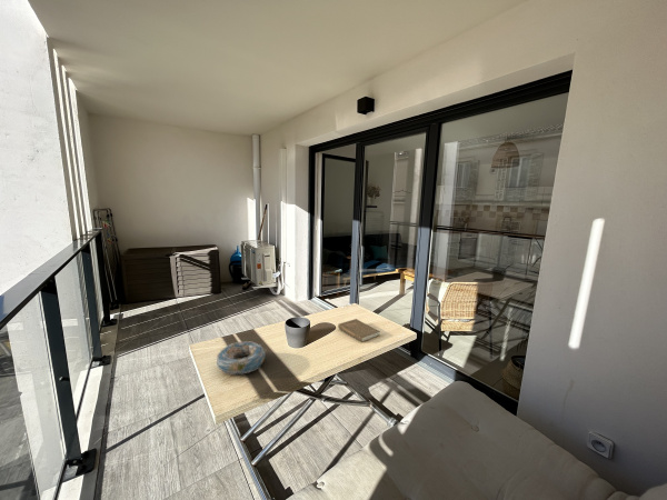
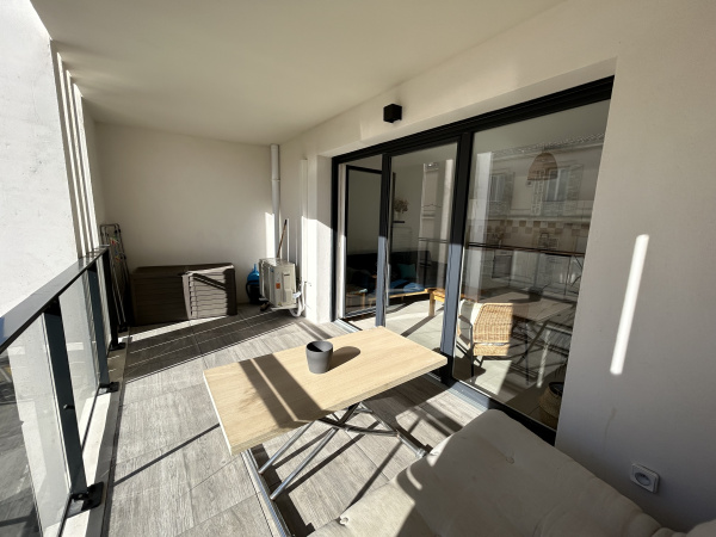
- decorative bowl [215,340,268,376]
- book [337,318,381,343]
